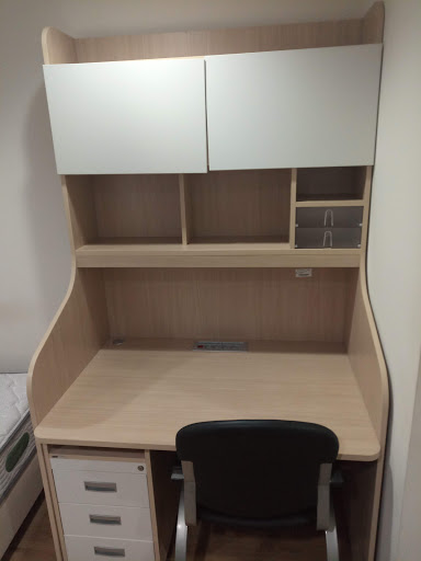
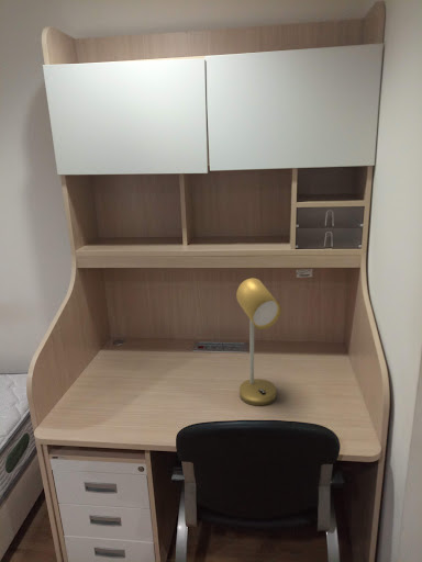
+ desk lamp [235,277,281,407]
